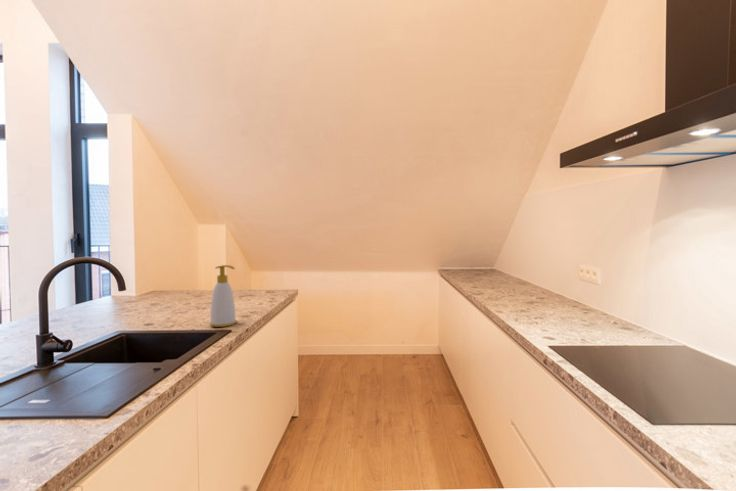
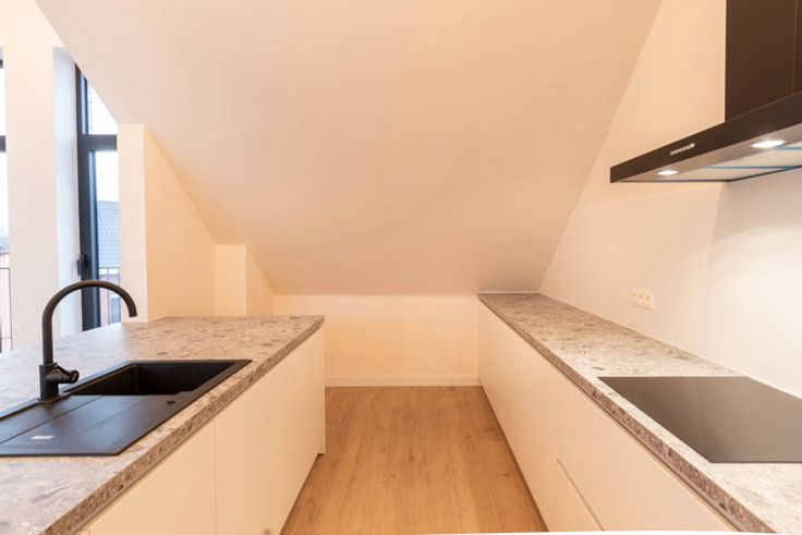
- soap bottle [209,264,237,328]
